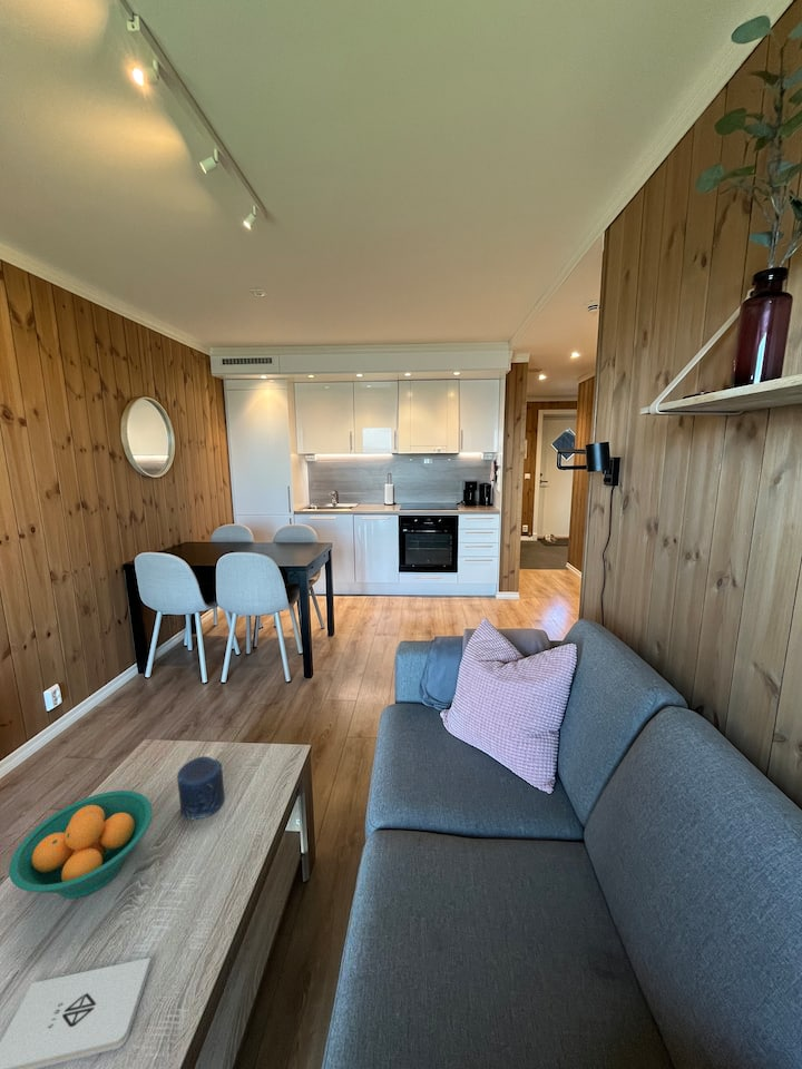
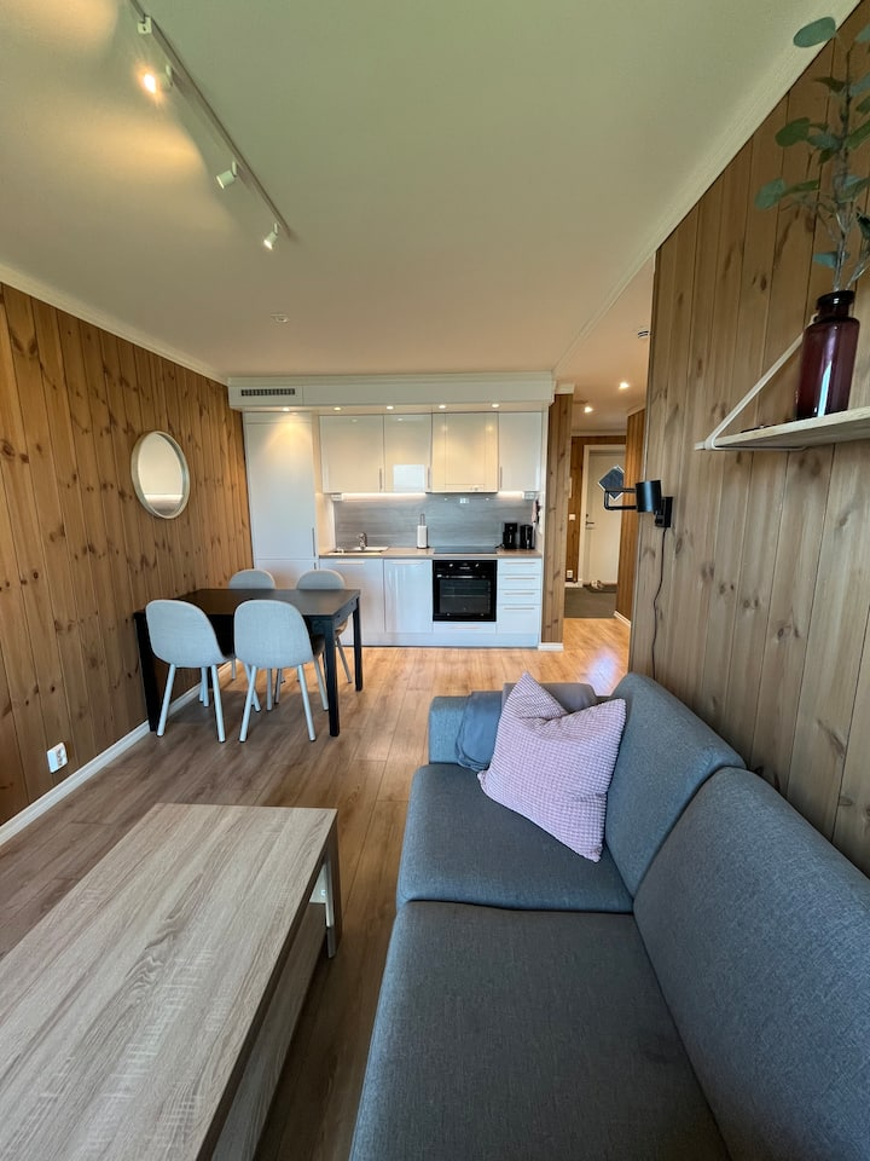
- candle [176,755,225,820]
- fruit bowl [8,790,153,900]
- notepad [0,957,153,1069]
